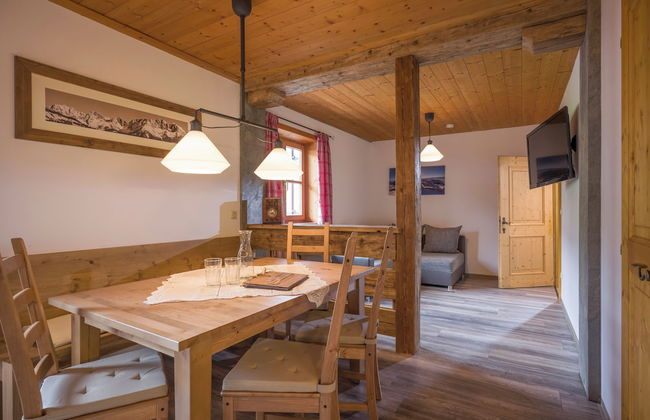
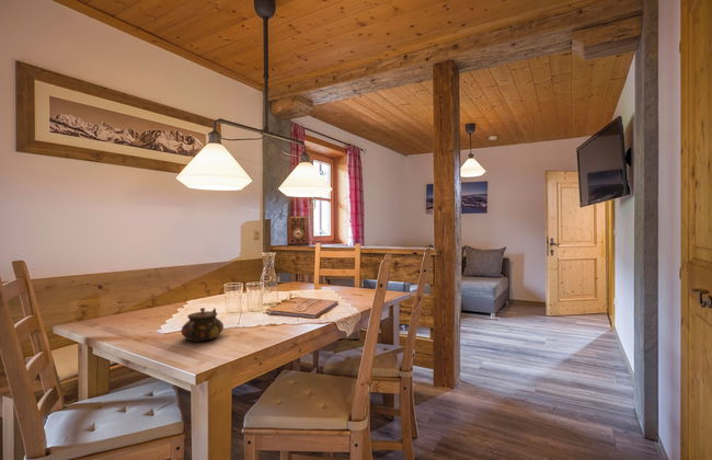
+ teapot [181,307,225,343]
